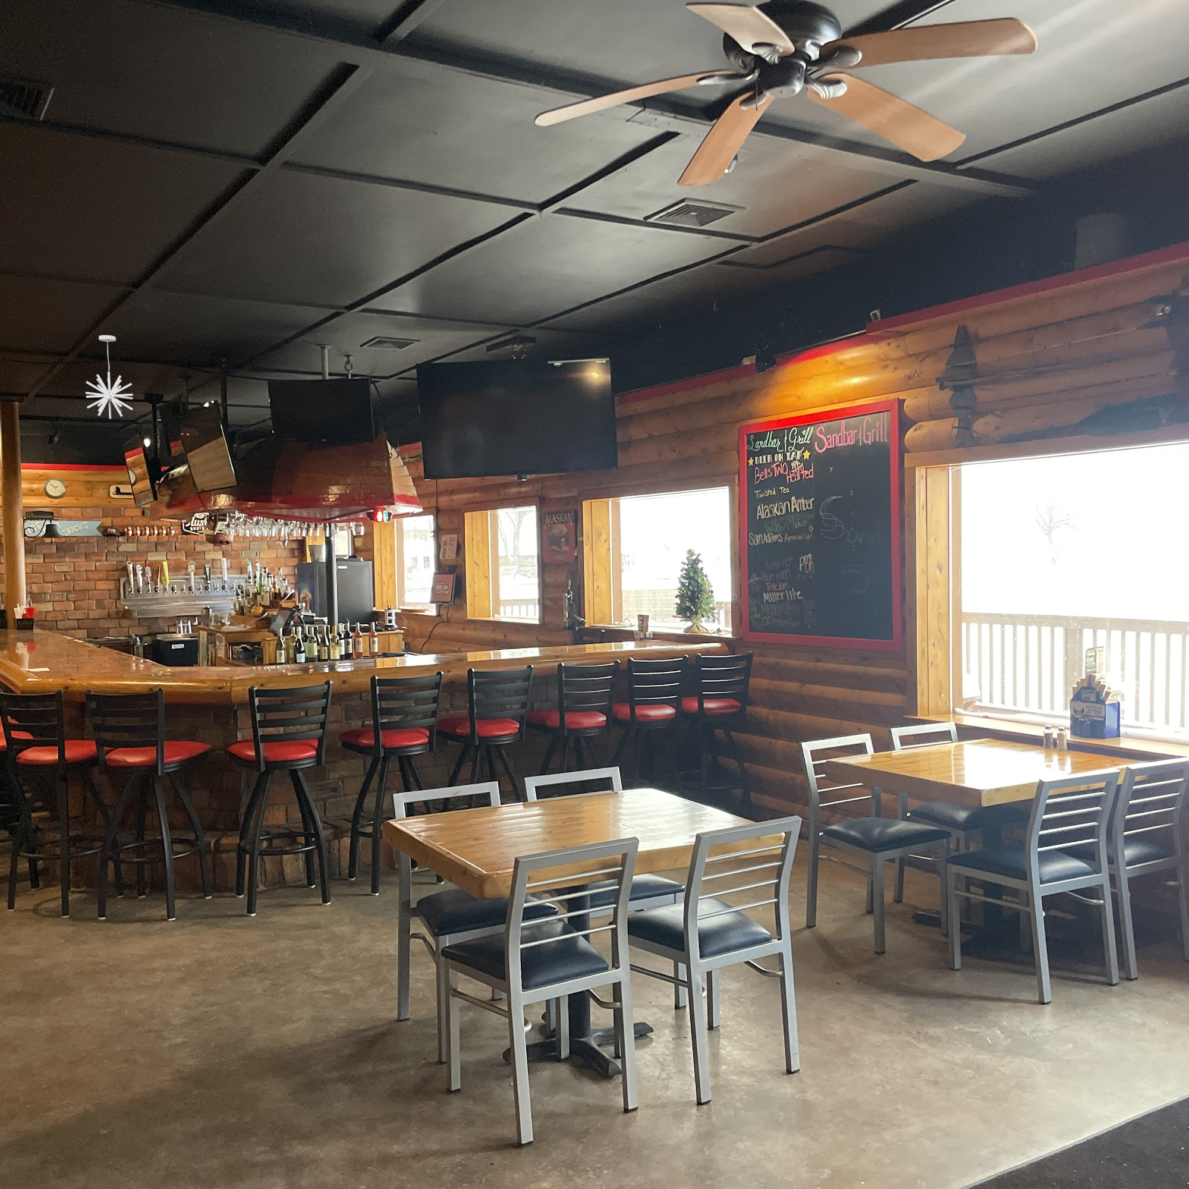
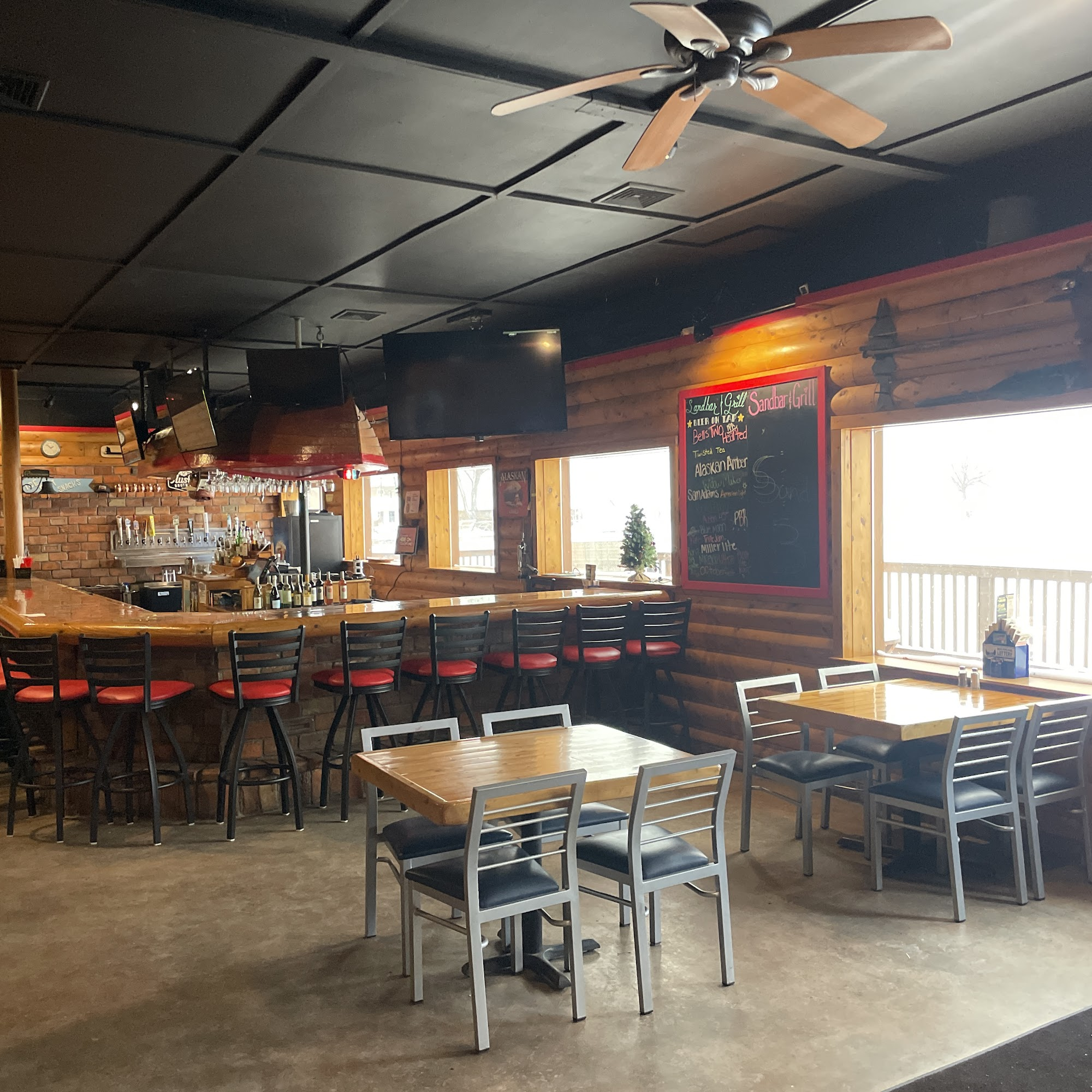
- pendant light [85,334,134,419]
